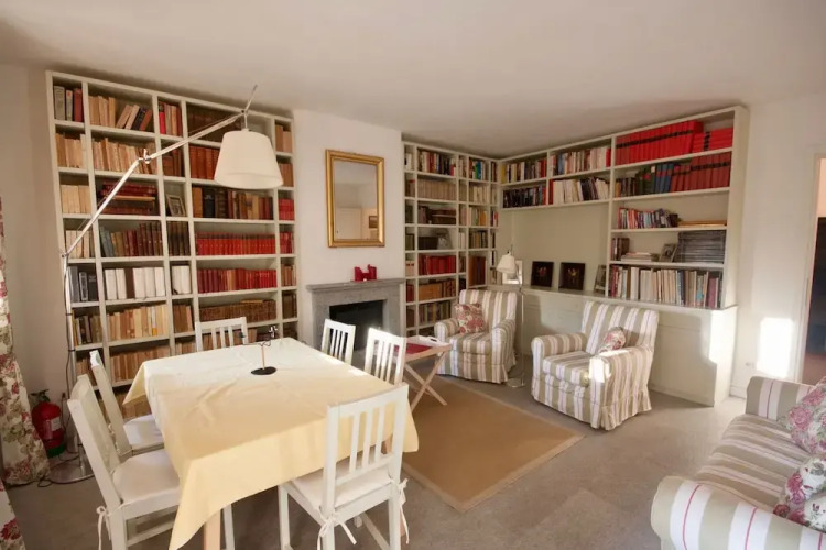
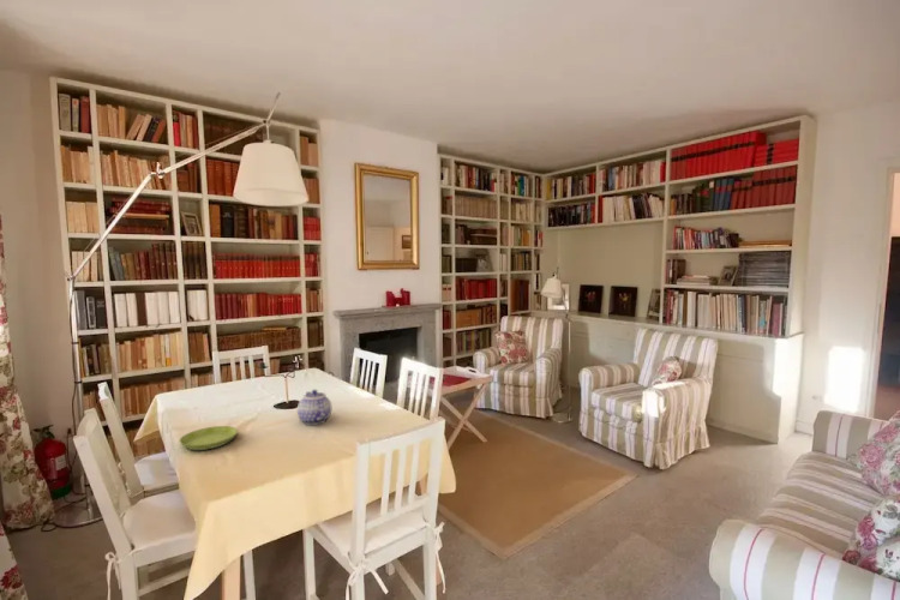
+ saucer [179,425,239,451]
+ teapot [296,389,332,426]
